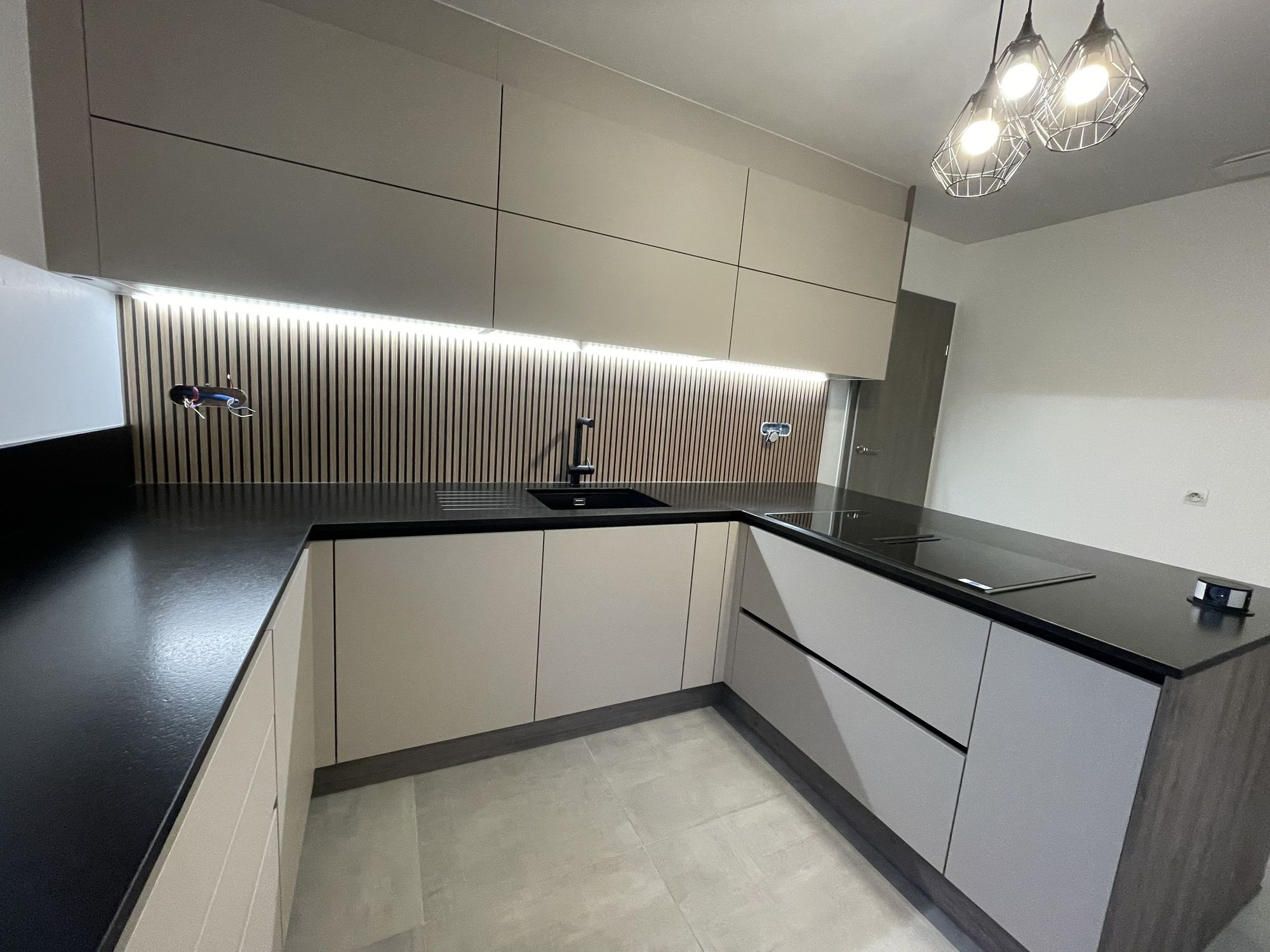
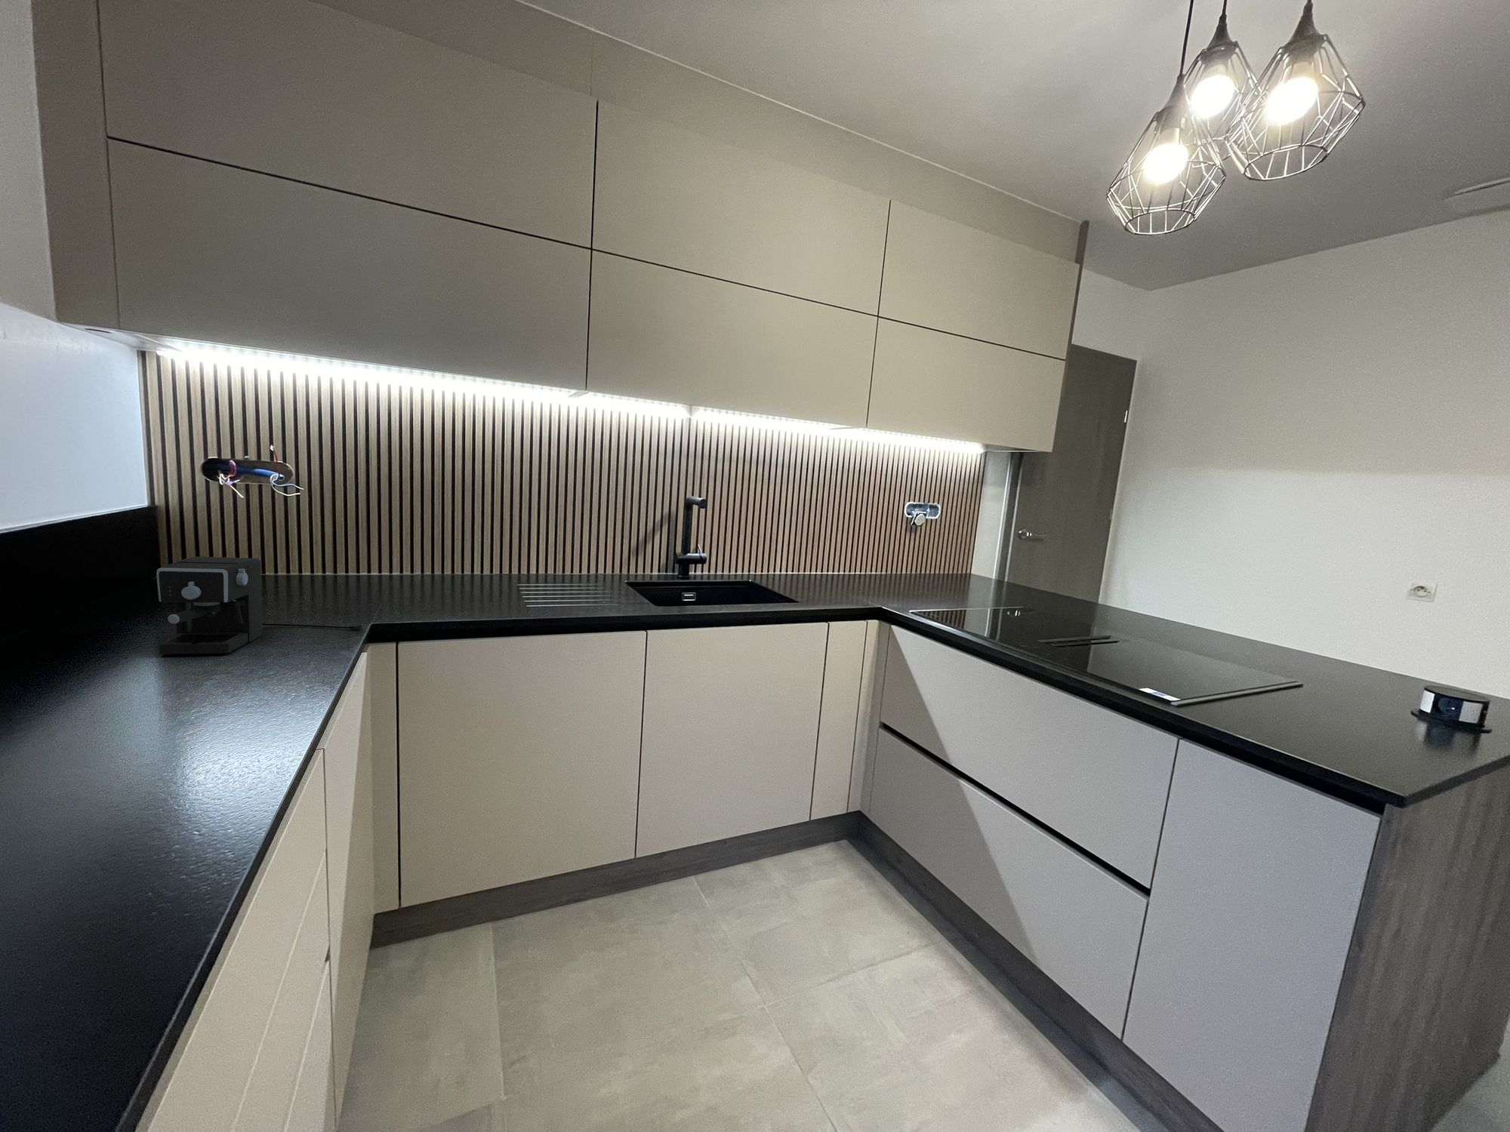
+ coffee maker [156,556,364,655]
